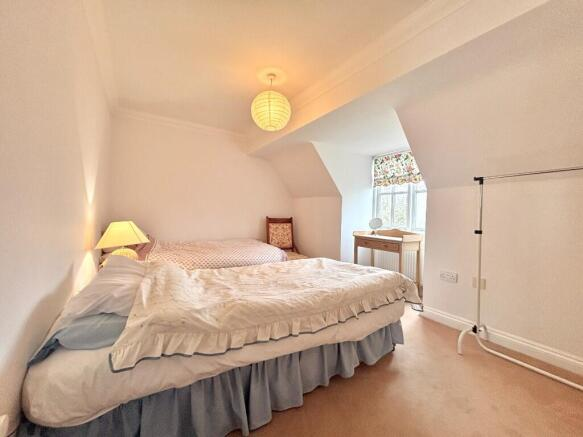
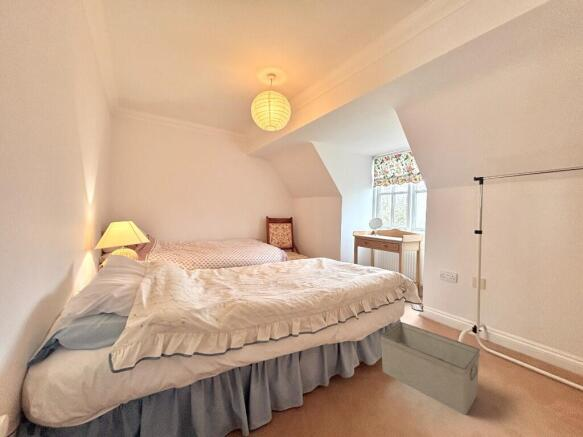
+ storage bin [380,321,481,416]
